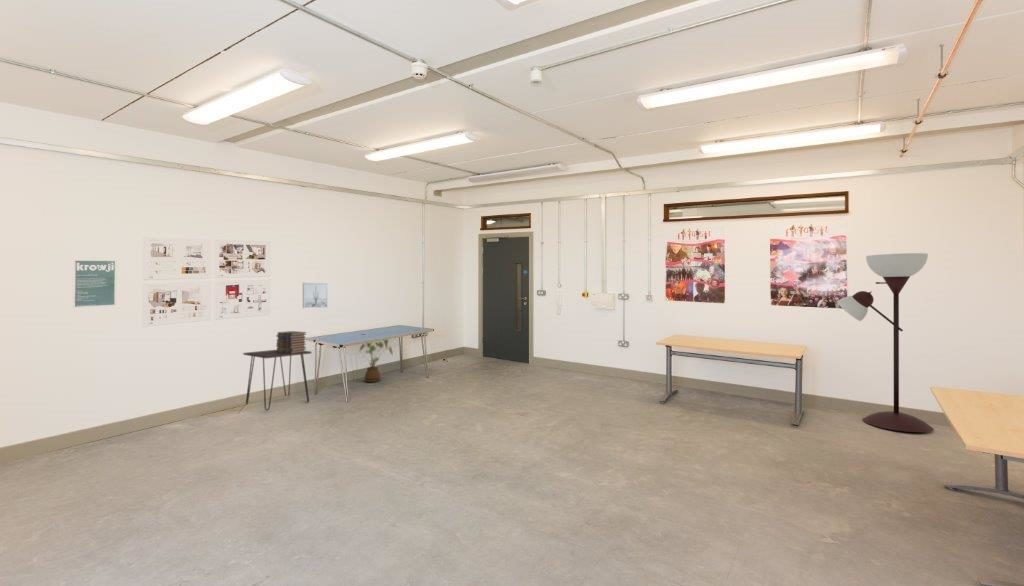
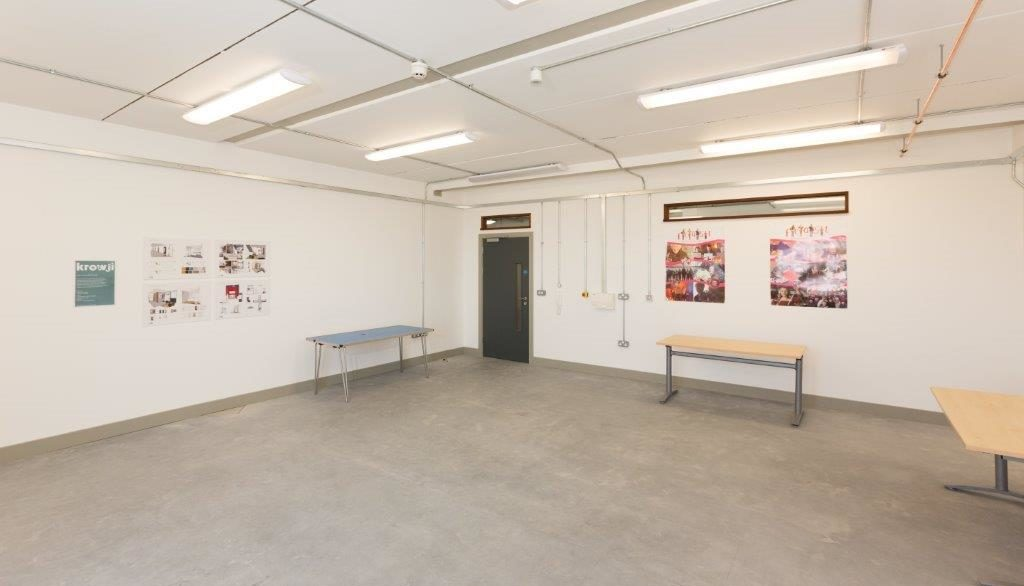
- house plant [358,338,394,383]
- floor lamp [836,252,935,433]
- wall art [302,282,329,309]
- book stack [275,330,307,354]
- desk [242,349,313,412]
